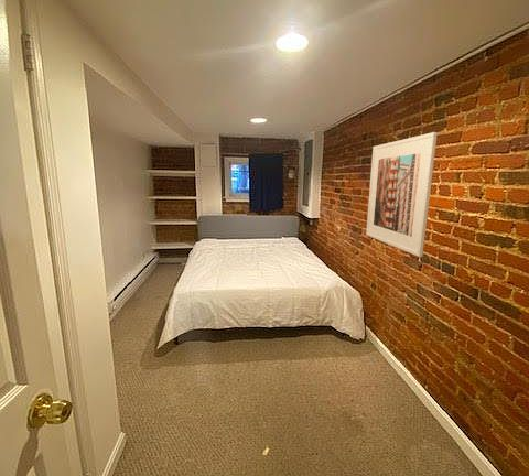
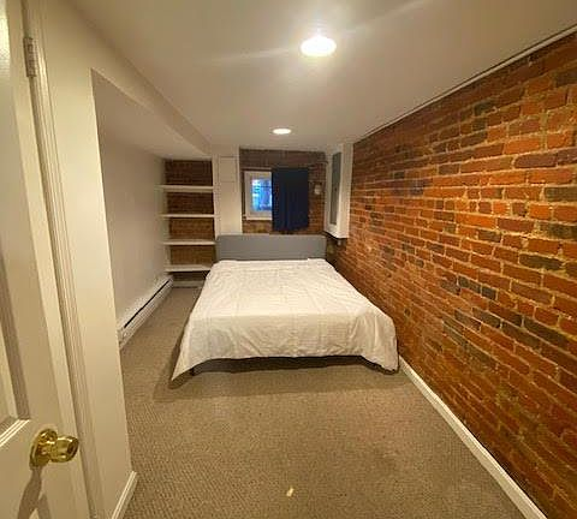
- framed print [365,131,439,258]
